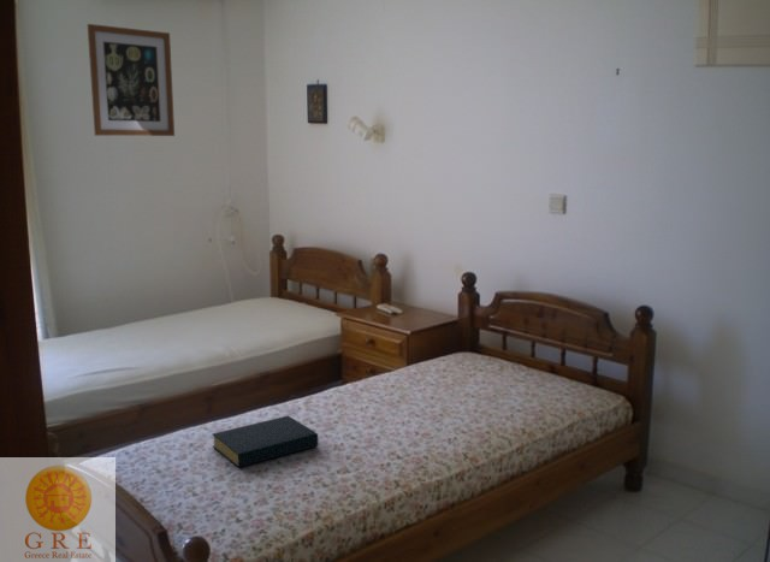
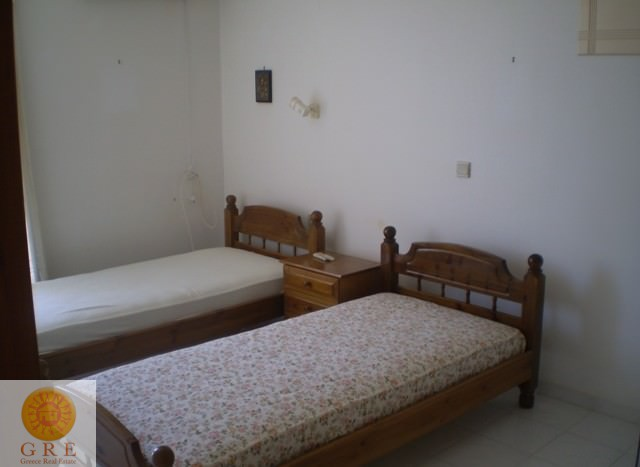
- hardback book [211,414,319,468]
- wall art [87,23,176,137]
